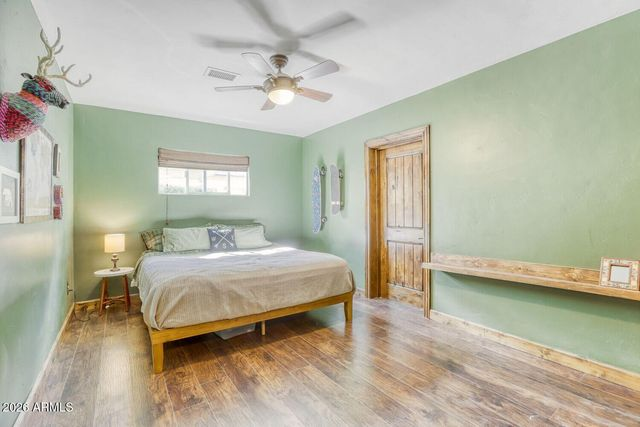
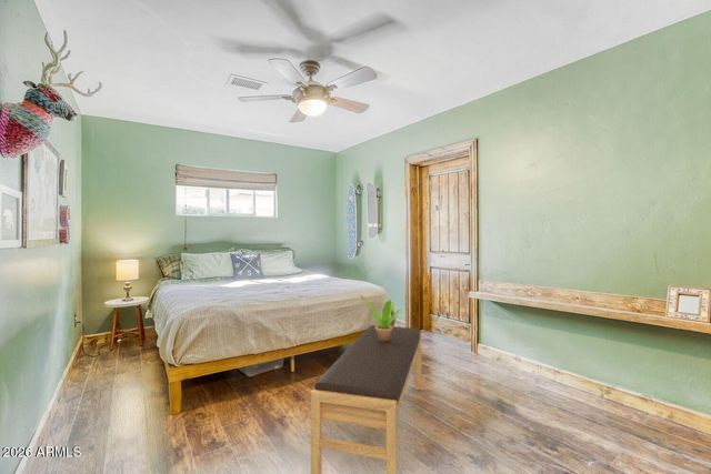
+ bench [310,324,422,474]
+ potted plant [359,294,403,341]
